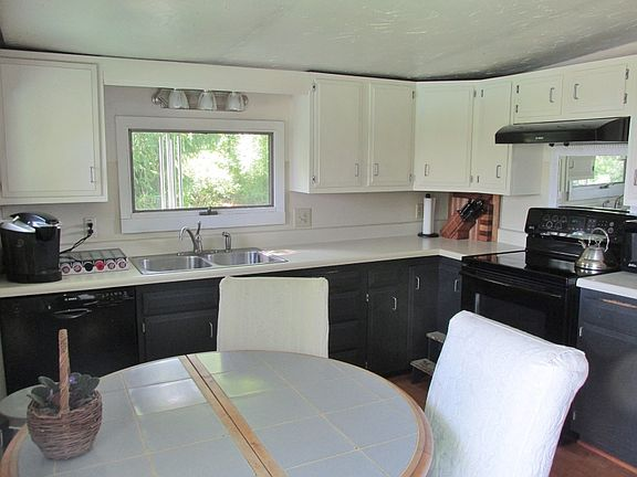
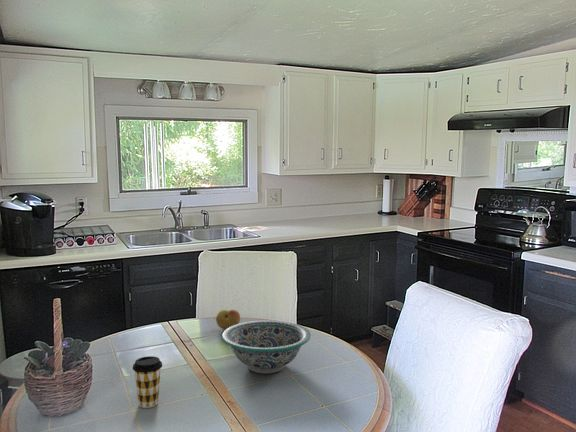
+ decorative bowl [221,319,312,374]
+ coffee cup [132,355,163,409]
+ fruit [215,308,241,331]
